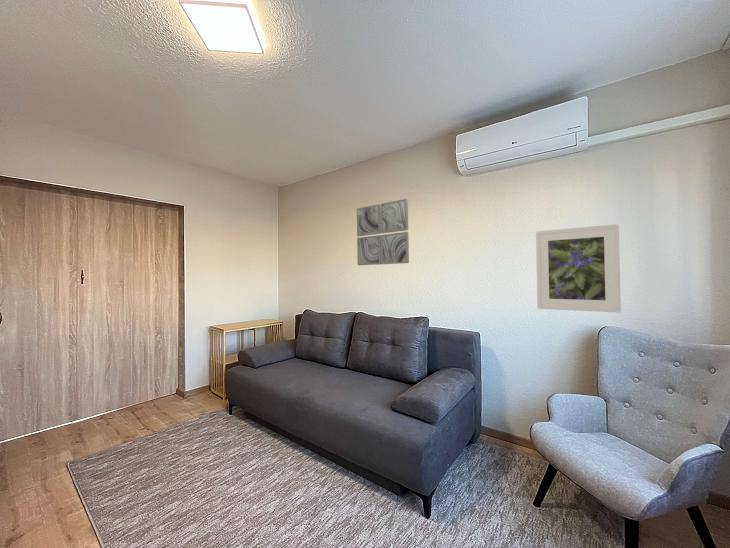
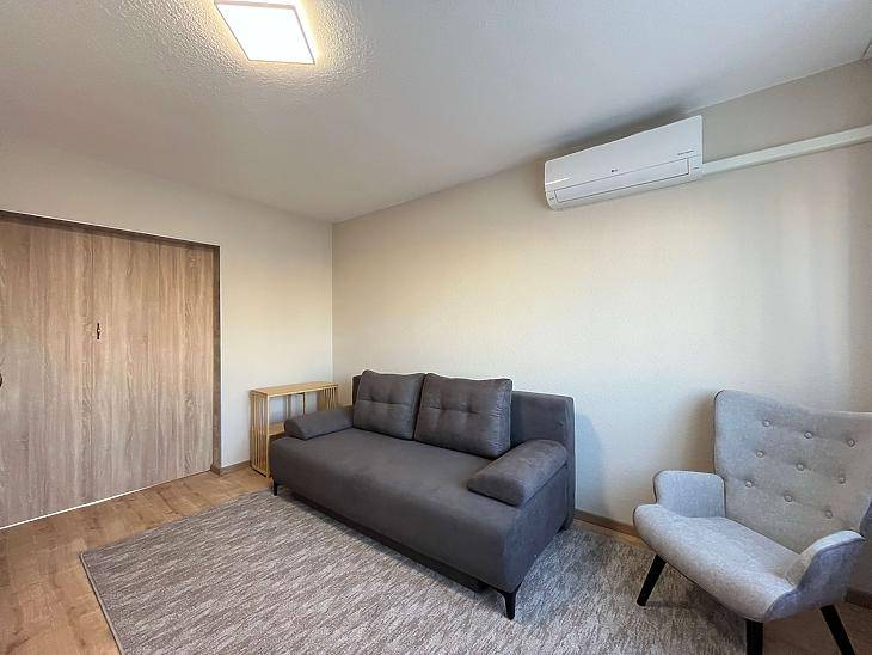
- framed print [535,223,622,314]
- wall art [356,198,410,266]
